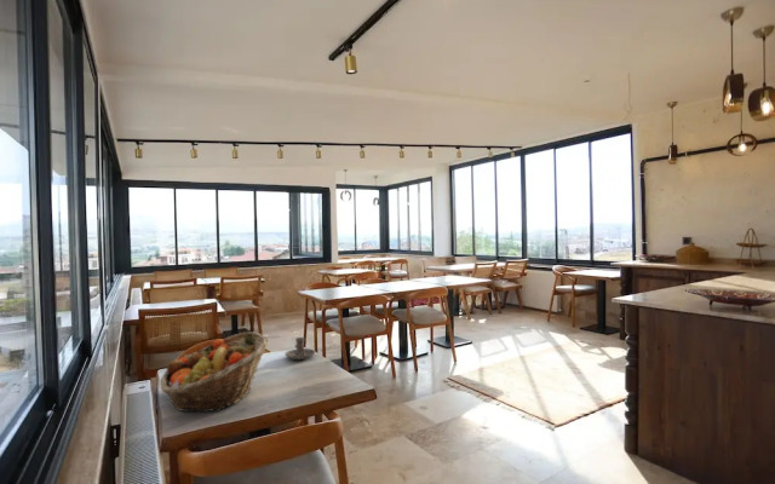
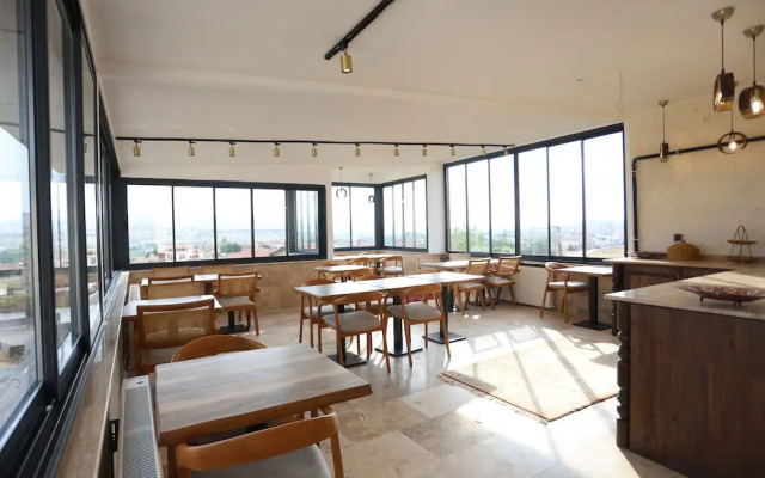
- fruit basket [159,330,271,413]
- candle holder [285,336,316,361]
